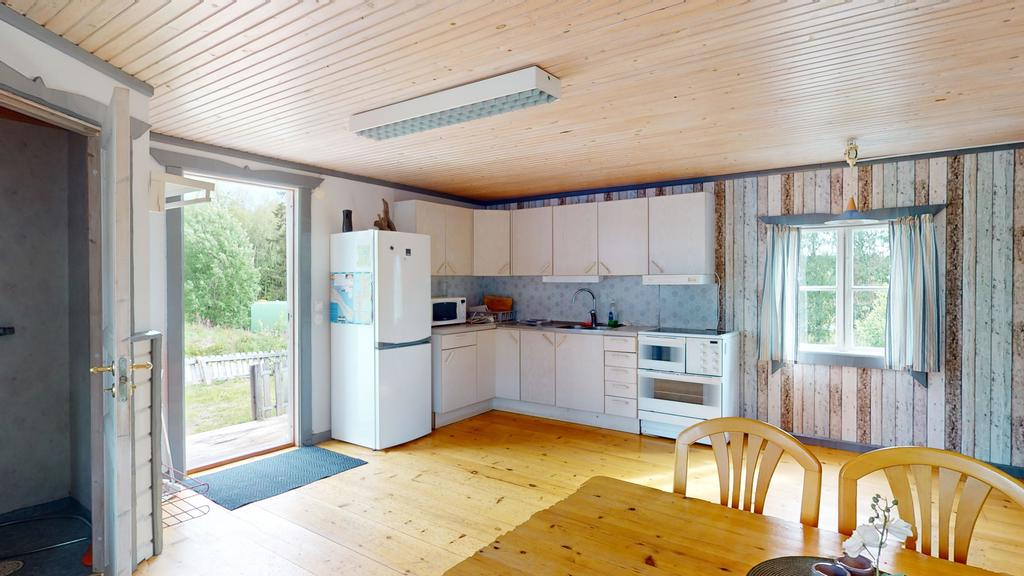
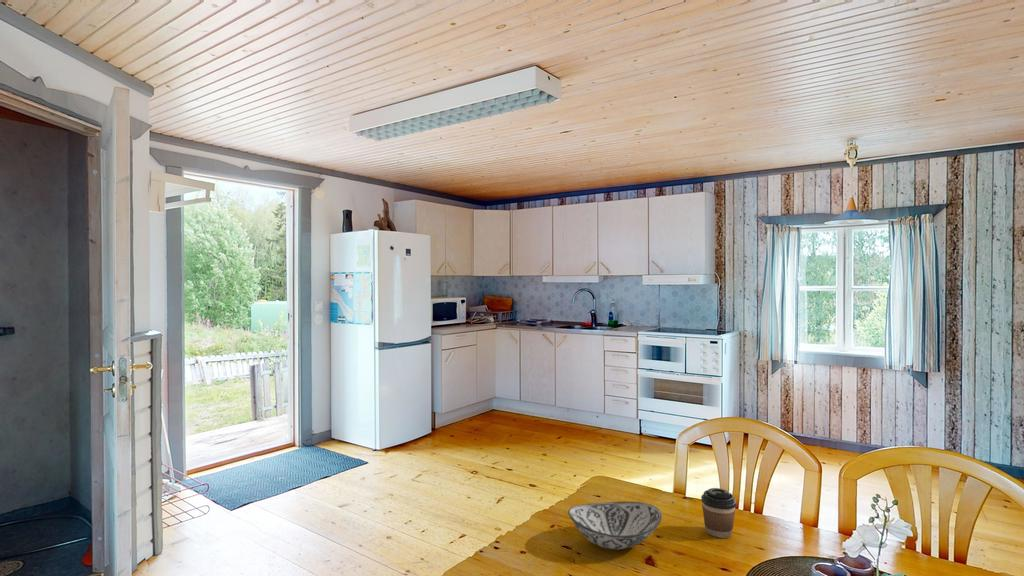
+ decorative bowl [567,501,663,551]
+ coffee cup [700,487,737,539]
